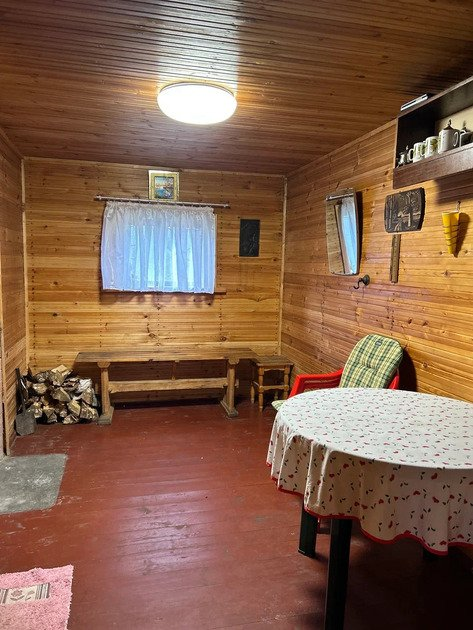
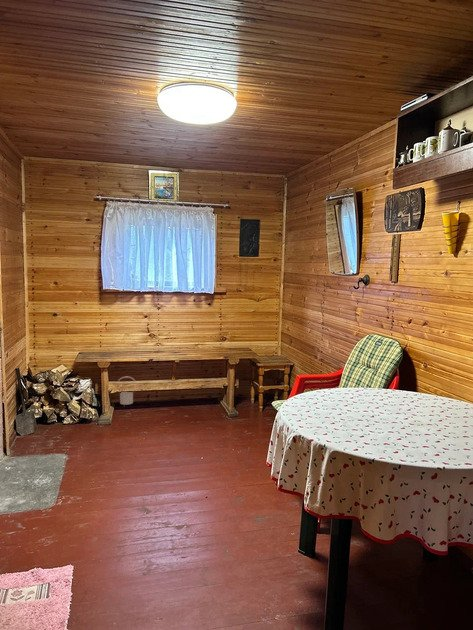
+ bucket [117,375,136,406]
